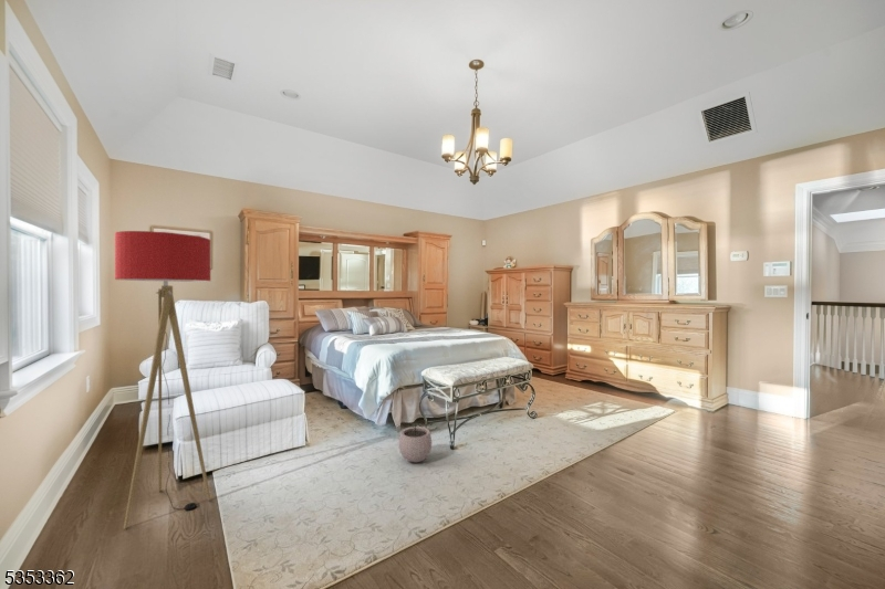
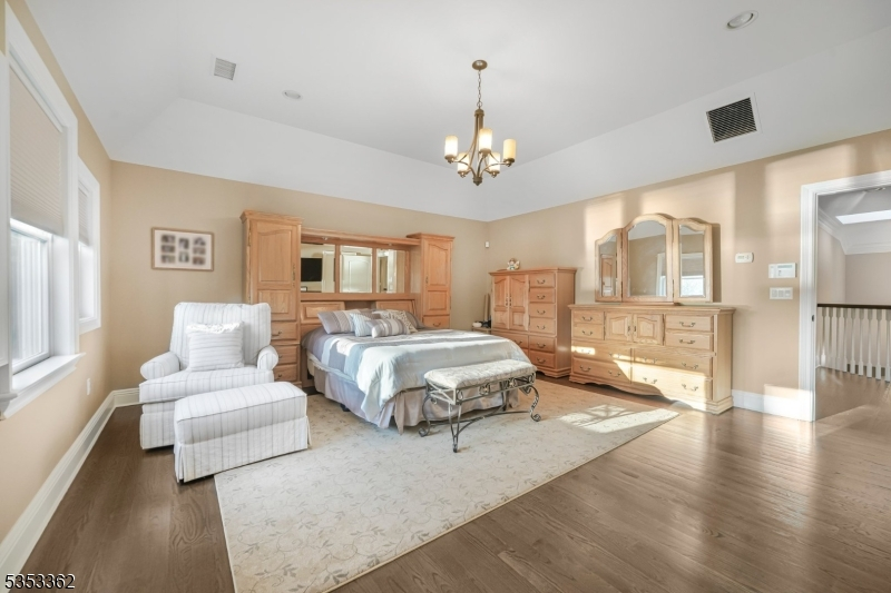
- floor lamp [114,230,211,530]
- plant pot [398,418,433,463]
